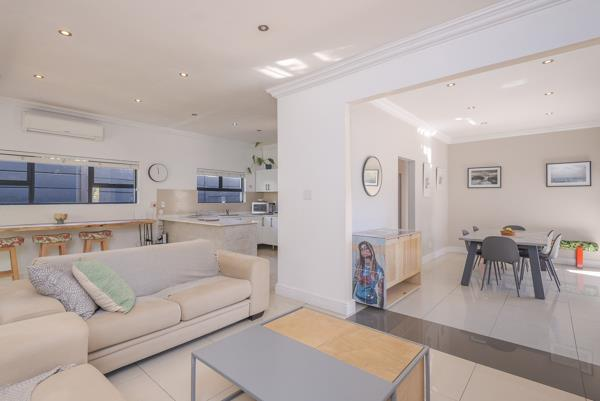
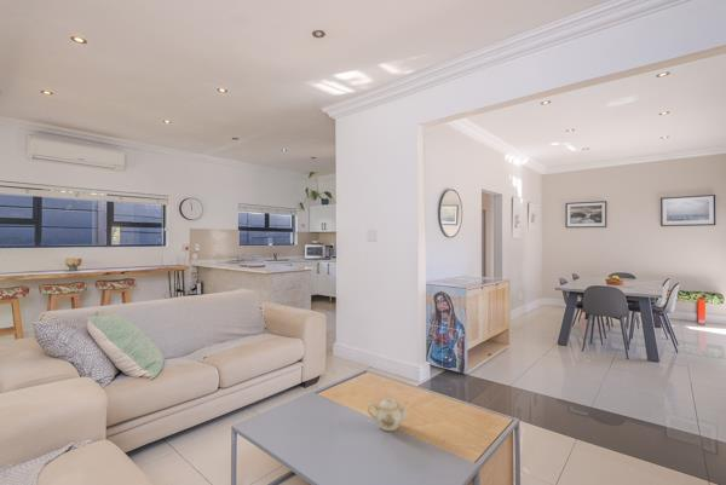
+ teapot [367,397,409,432]
